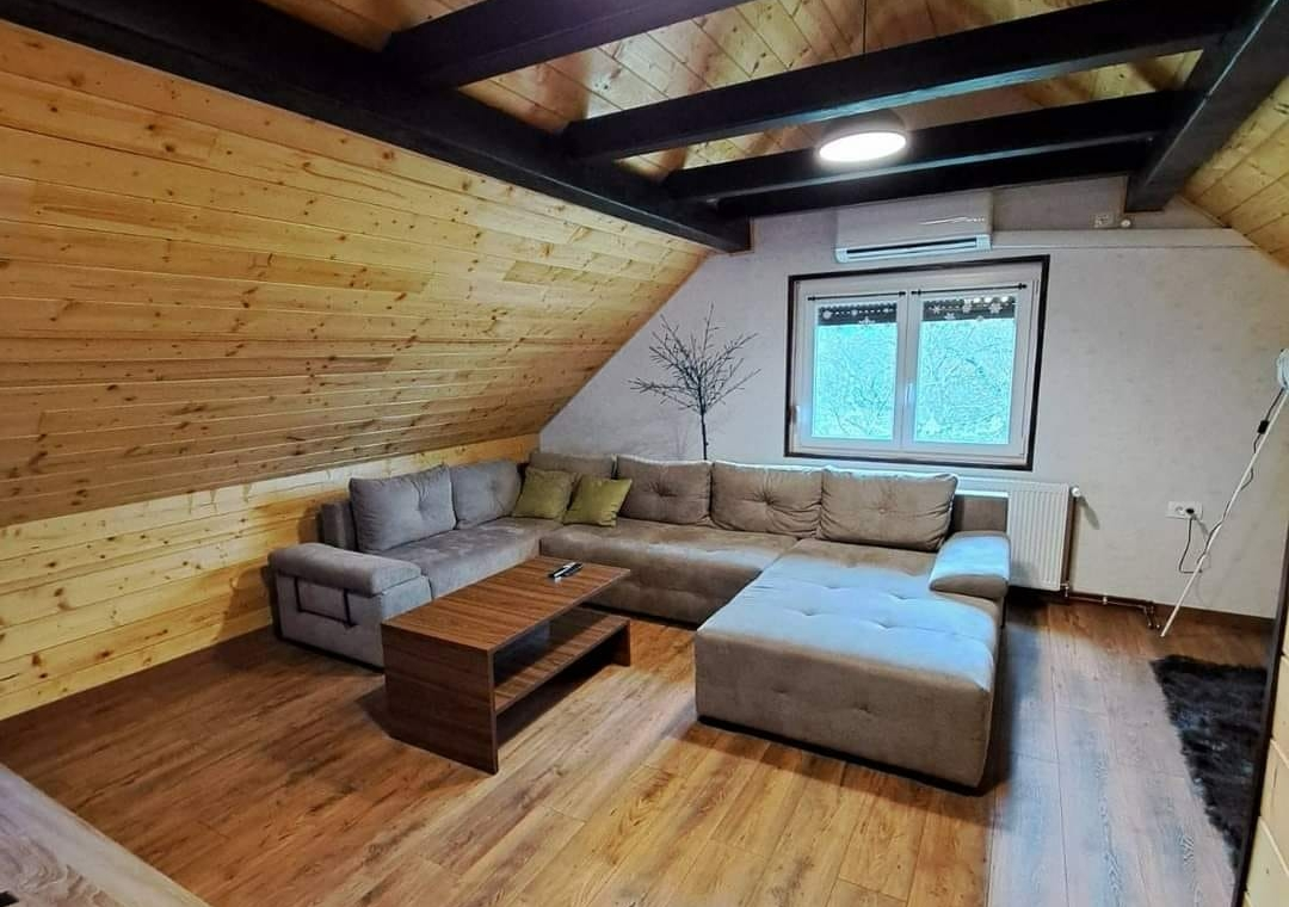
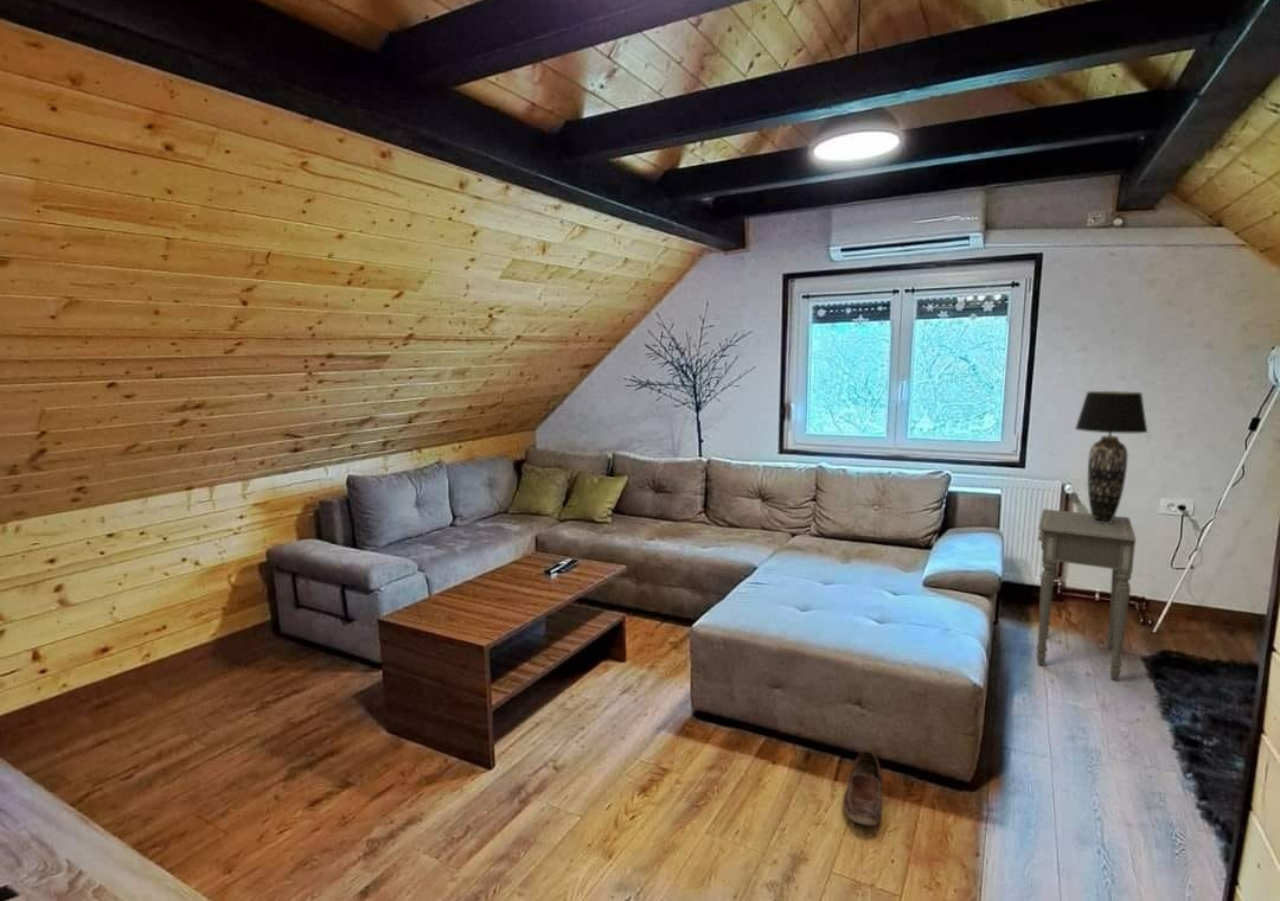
+ shoe [841,750,884,827]
+ table lamp [1074,390,1148,524]
+ side table [1035,507,1137,682]
